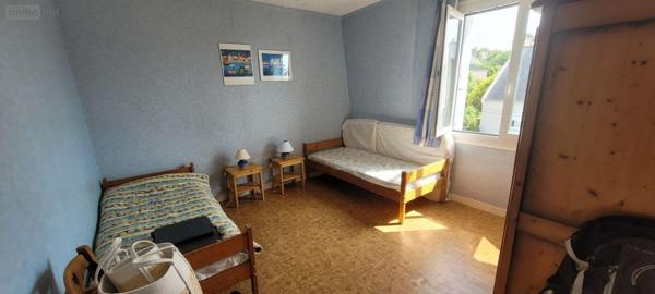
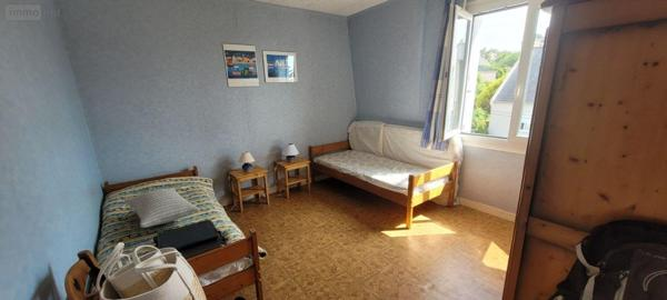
+ pillow [125,187,201,229]
